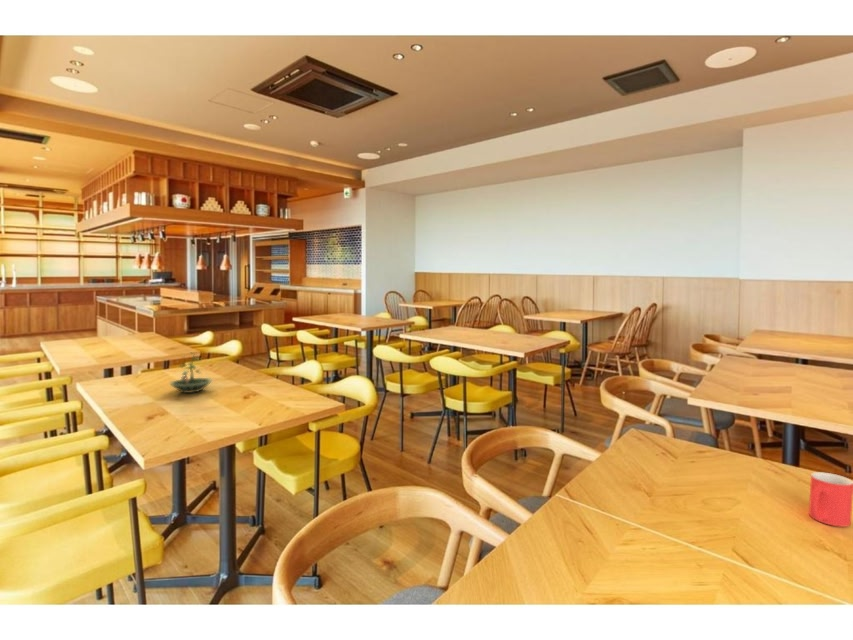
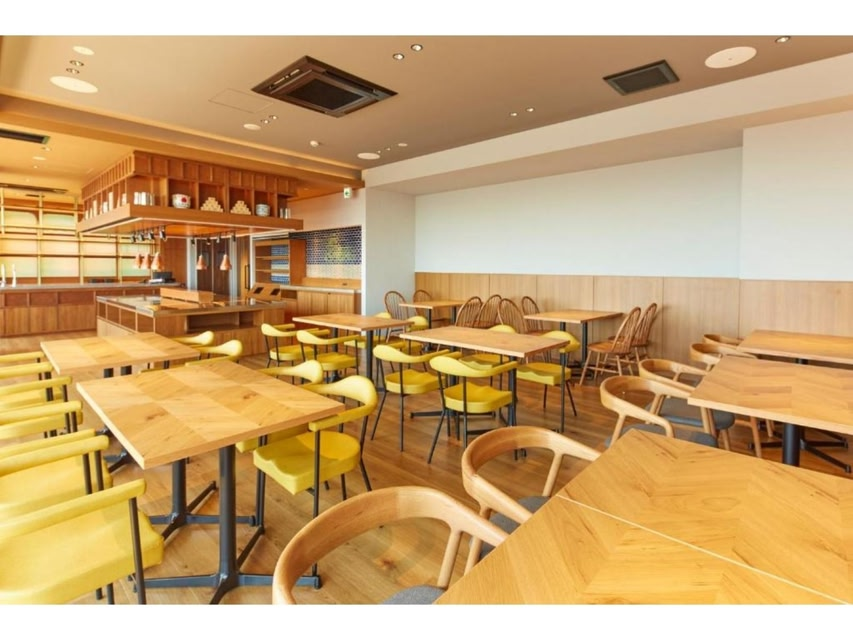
- mug [808,471,853,528]
- terrarium [169,351,213,394]
